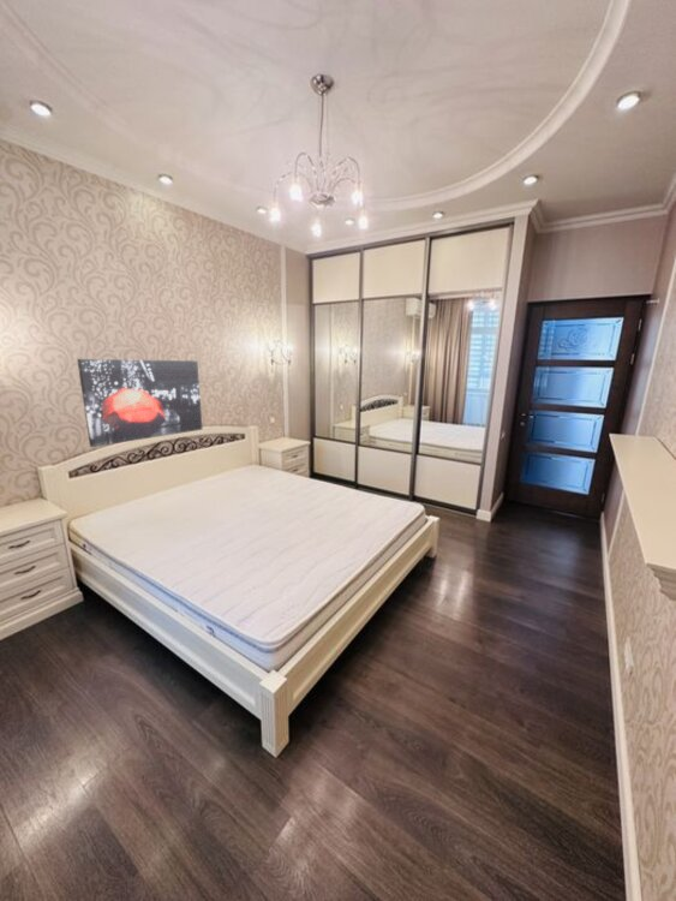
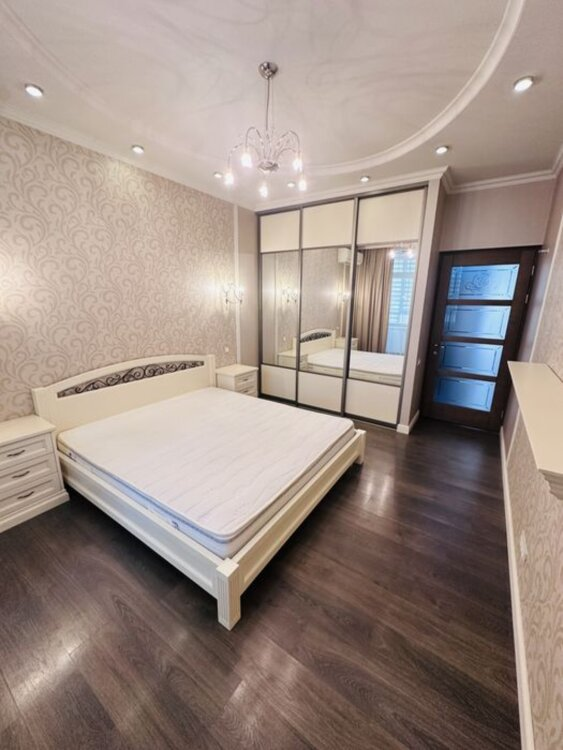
- wall art [76,358,203,448]
